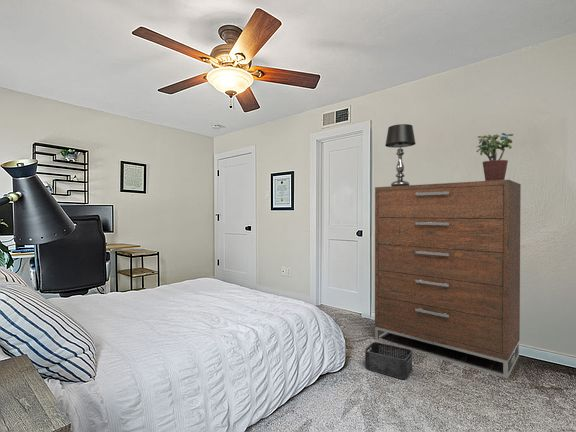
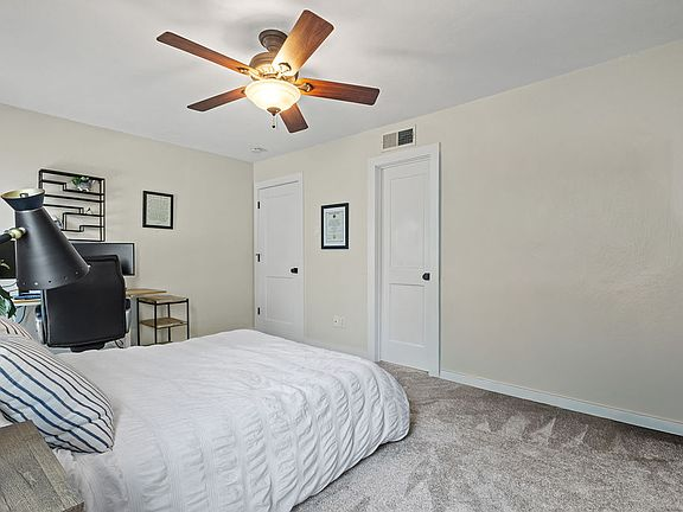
- dresser [374,179,522,379]
- table lamp [384,123,417,186]
- storage bin [364,341,413,380]
- potted plant [475,132,514,181]
